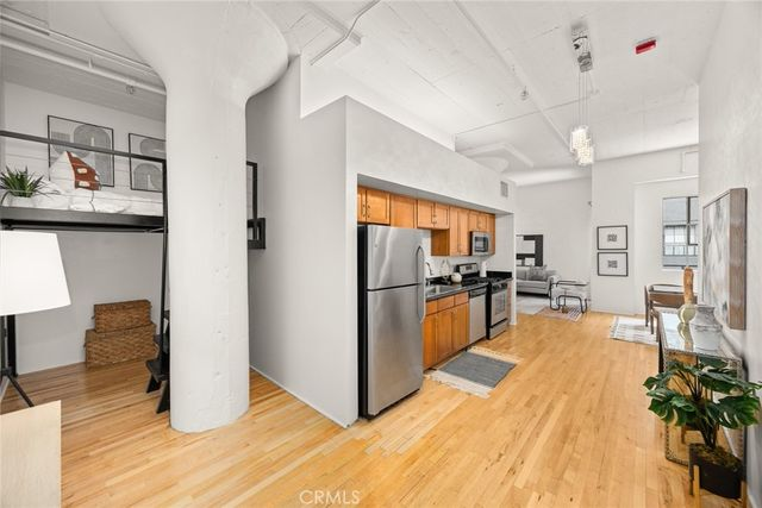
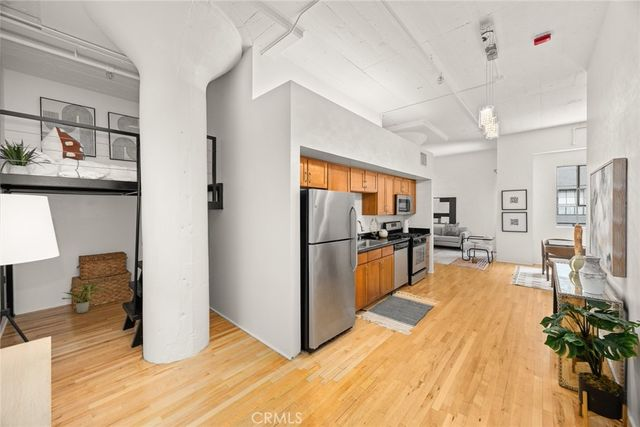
+ potted plant [61,281,108,314]
